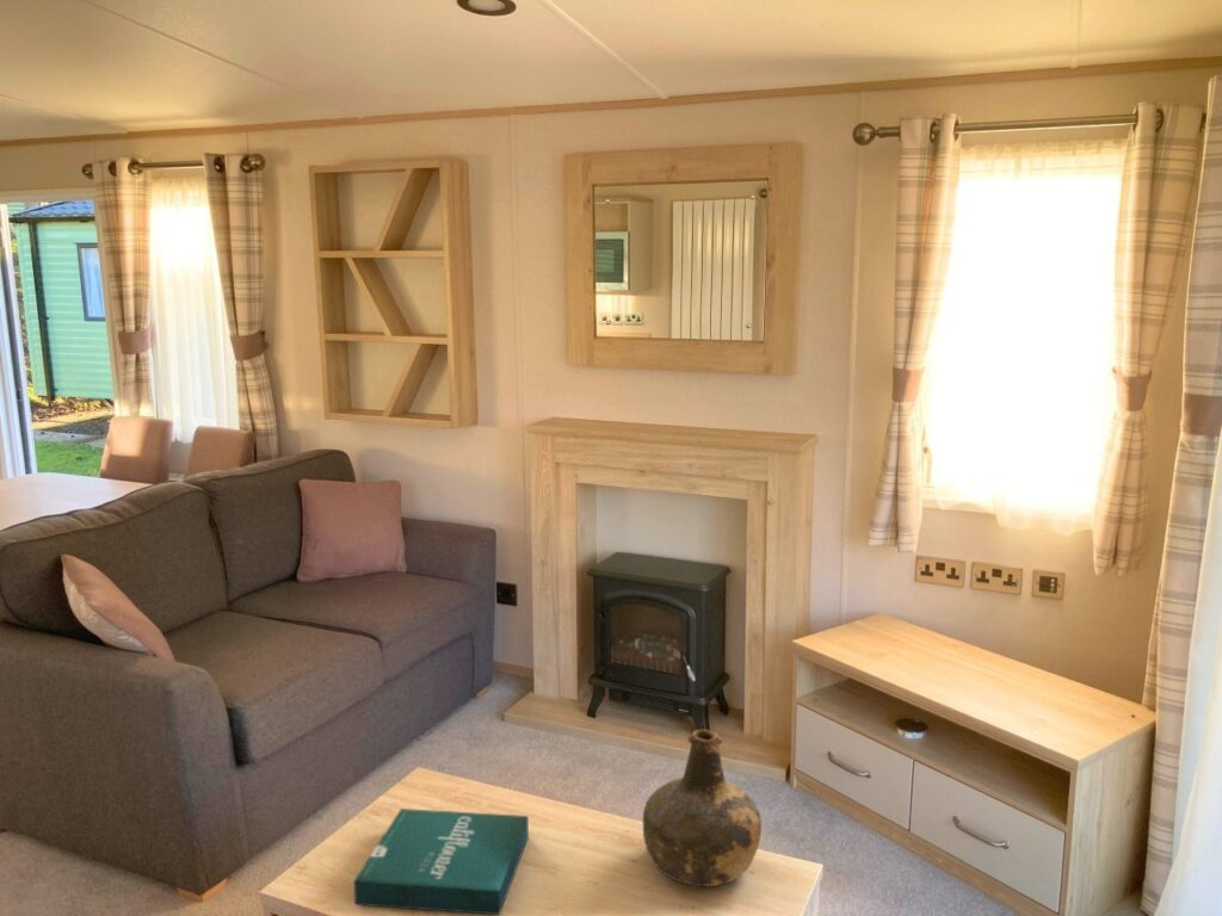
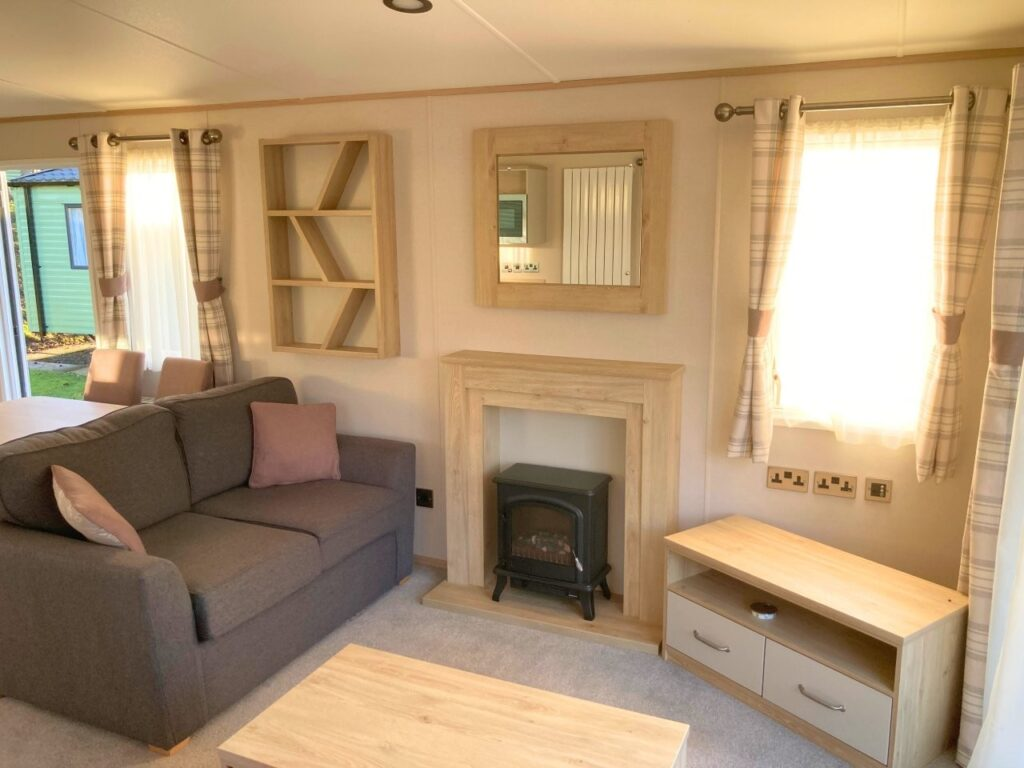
- bottle [642,729,763,887]
- pizza box [353,807,530,916]
